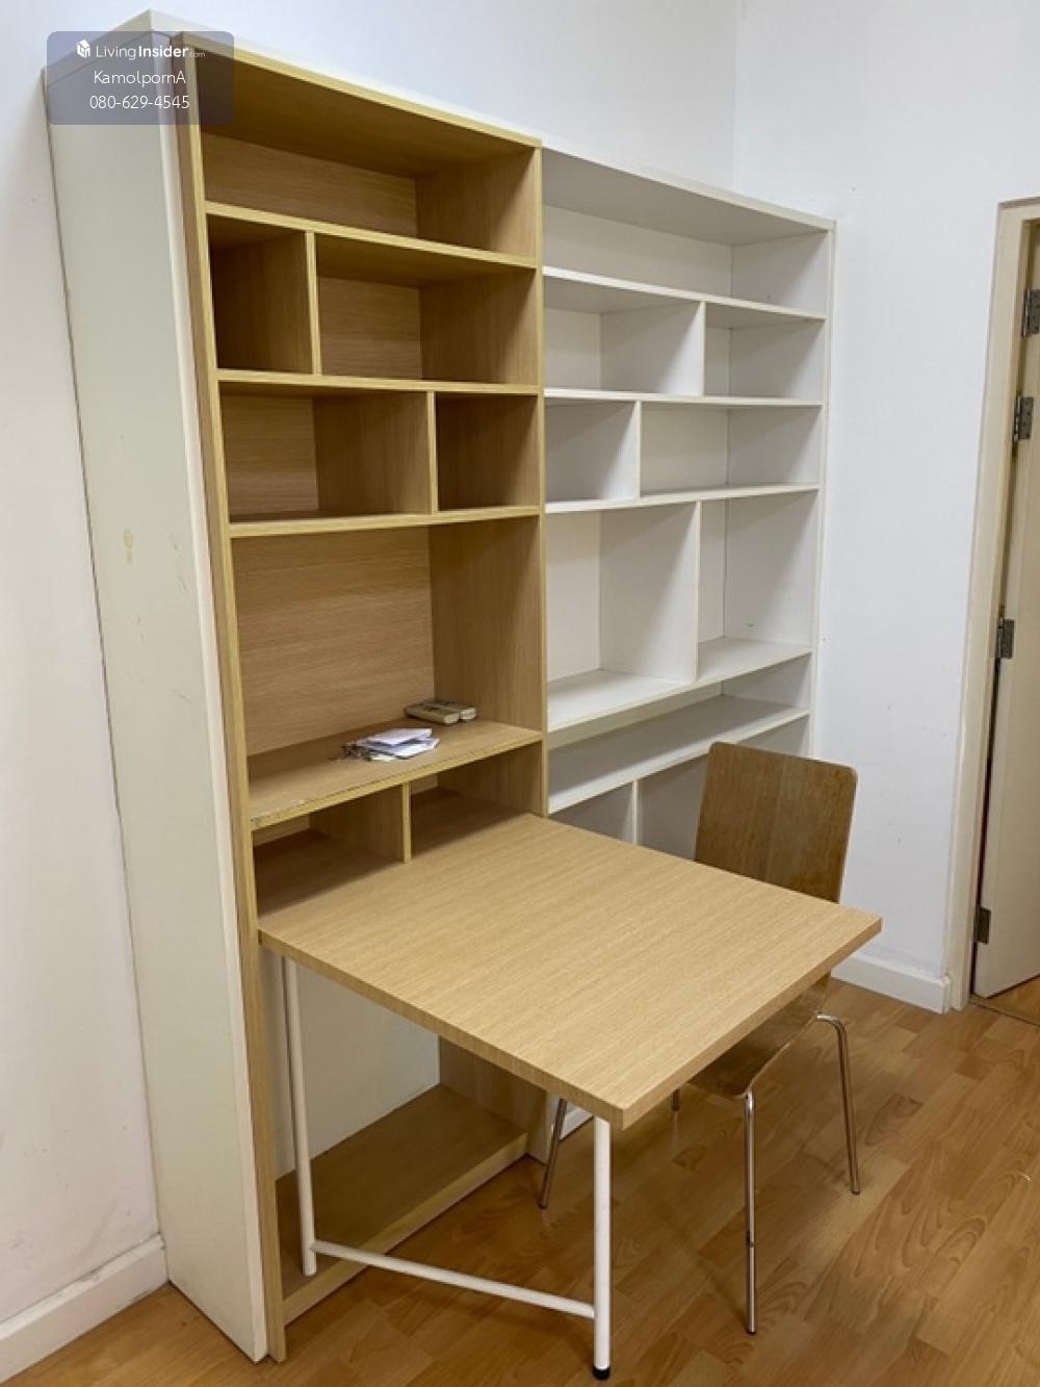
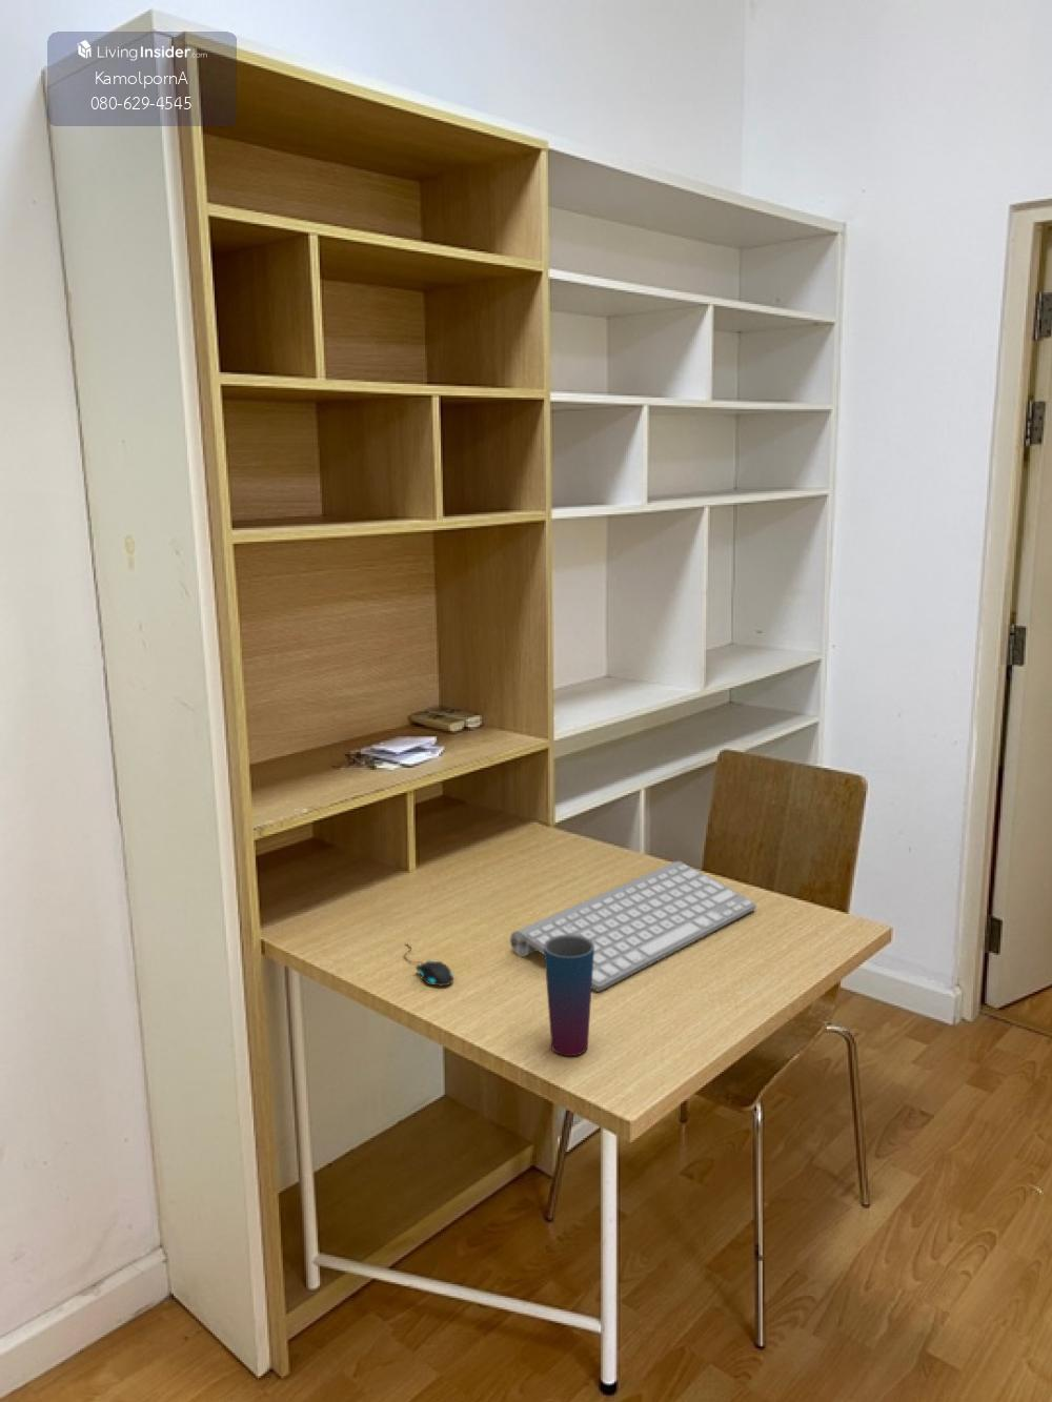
+ cup [543,935,595,1057]
+ mouse [403,942,454,988]
+ computer keyboard [509,861,757,992]
